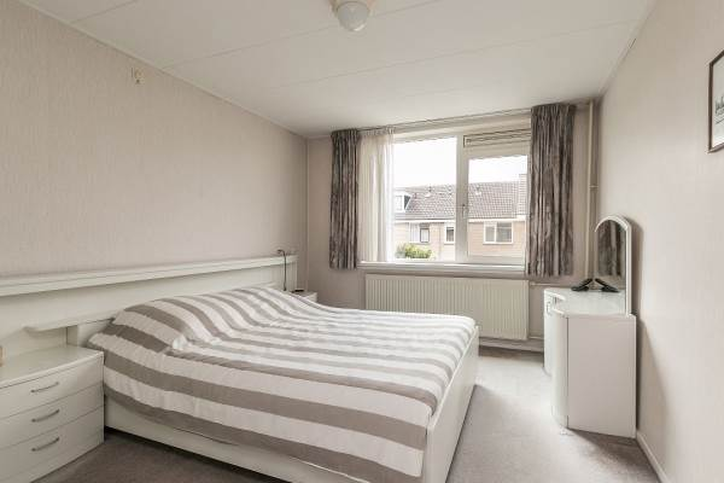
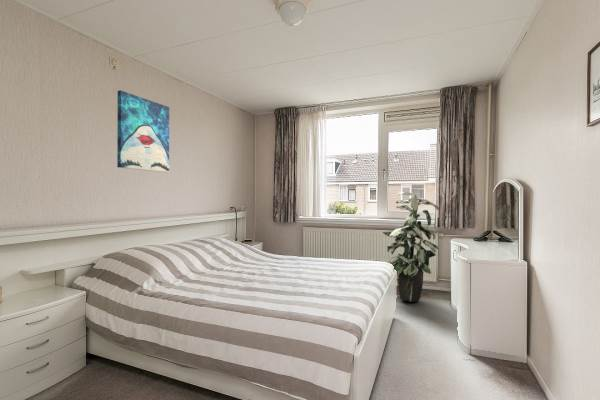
+ indoor plant [381,191,440,303]
+ wall art [116,89,170,173]
